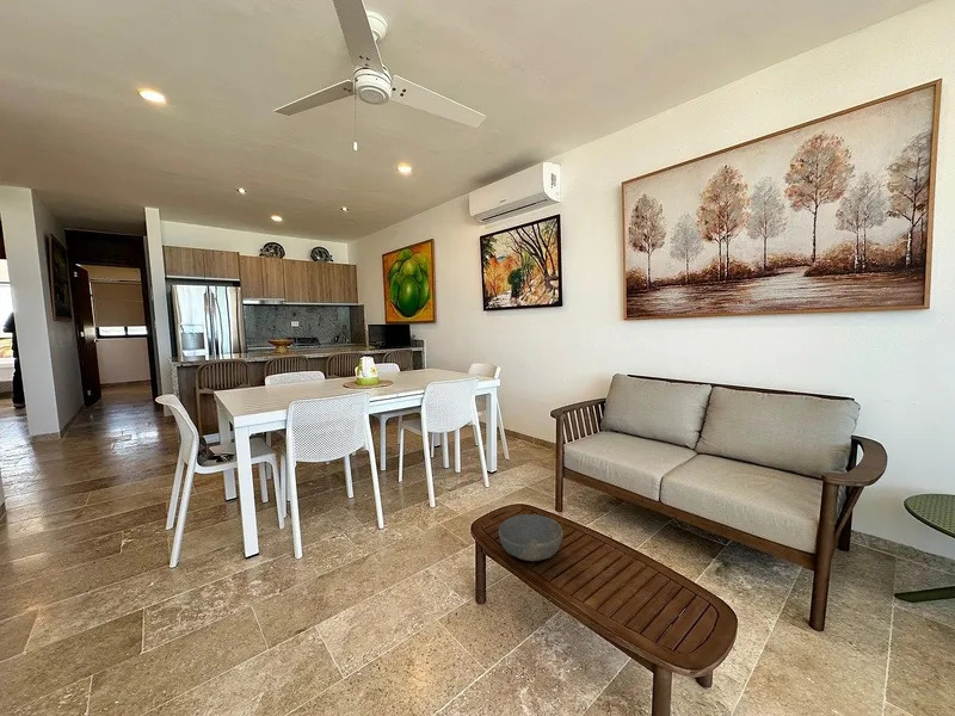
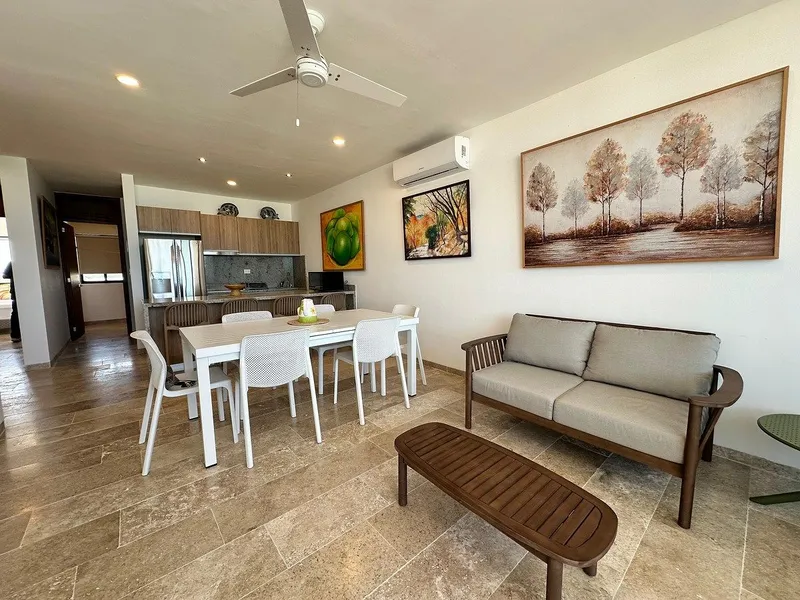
- bowl [498,513,563,562]
